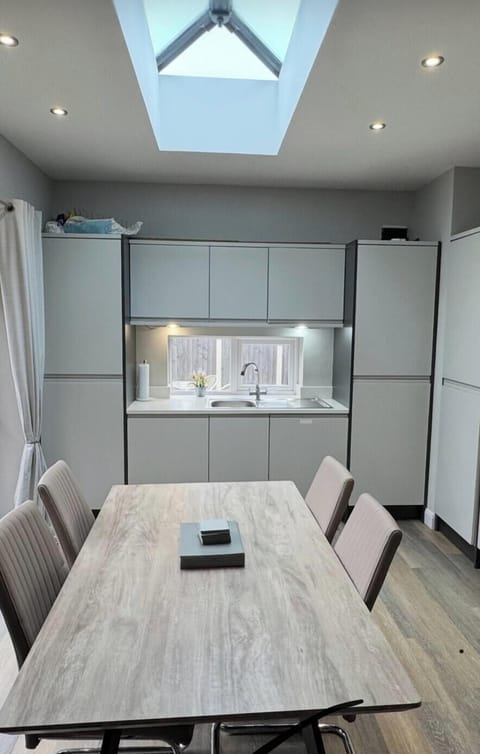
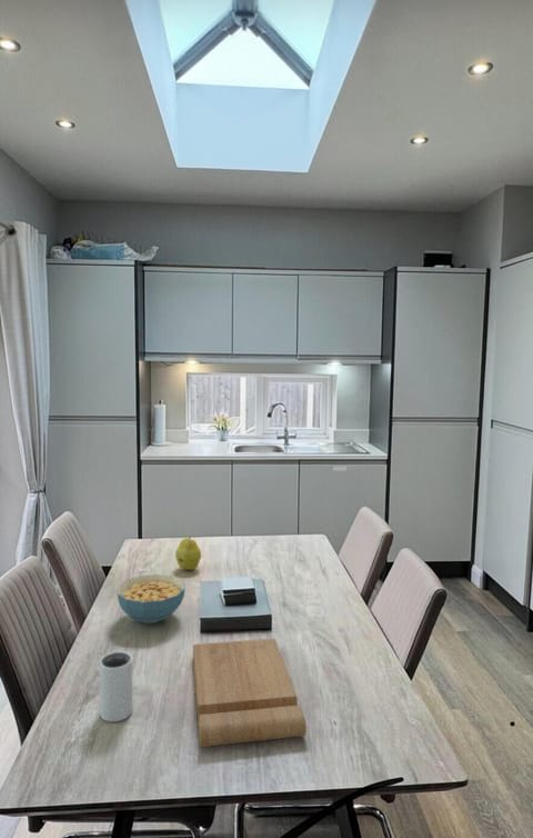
+ cutting board [192,638,308,748]
+ fruit [174,536,202,571]
+ cereal bowl [117,573,187,625]
+ mug [99,650,133,724]
